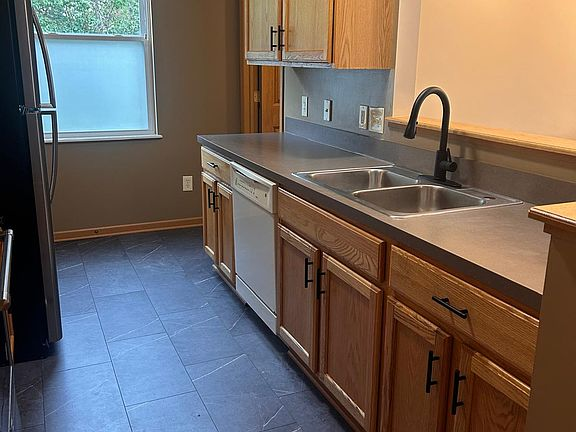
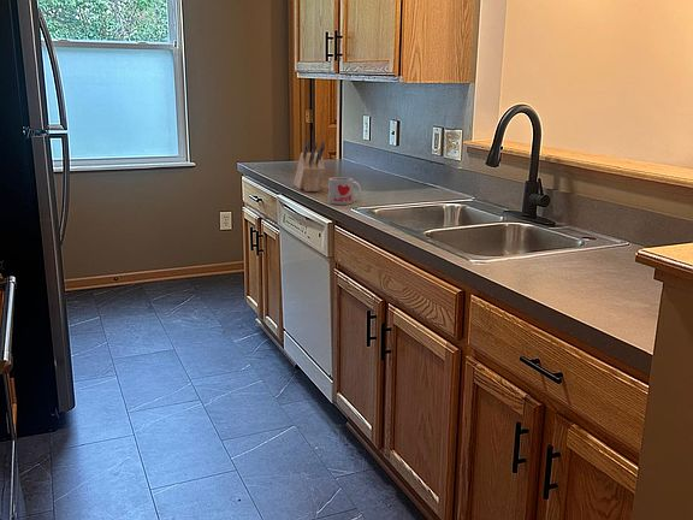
+ mug [327,176,362,206]
+ knife block [292,140,326,193]
